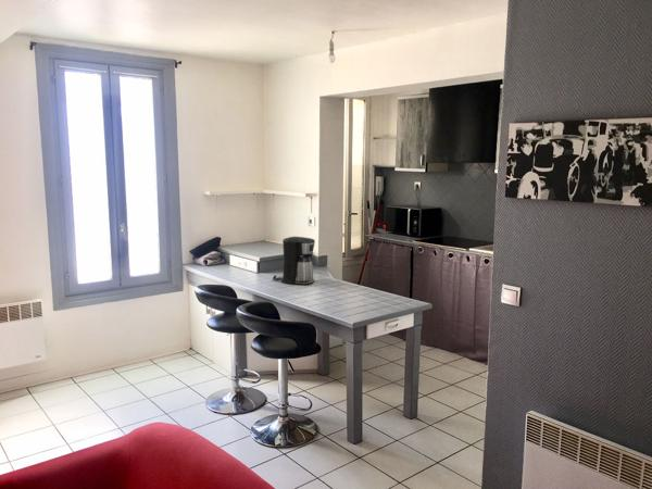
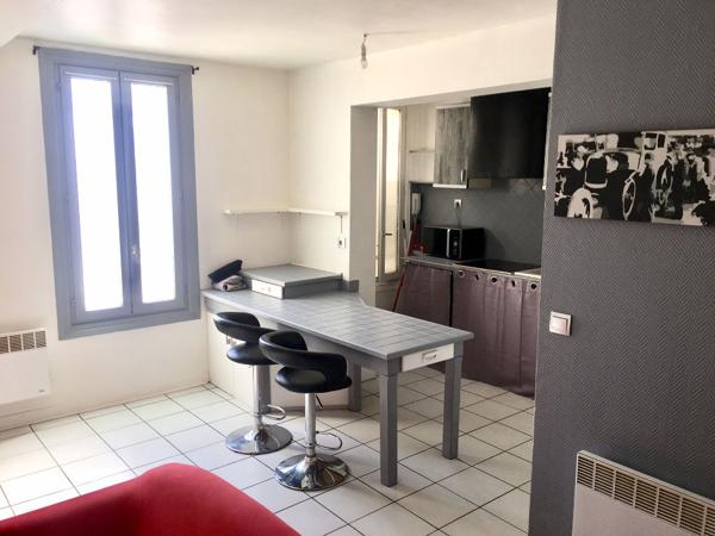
- coffee maker [272,236,316,286]
